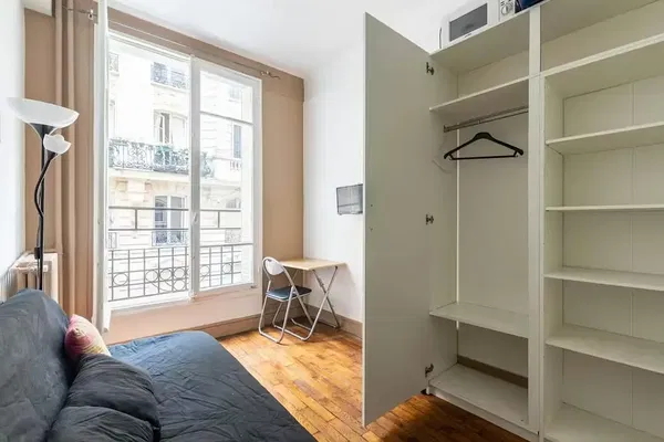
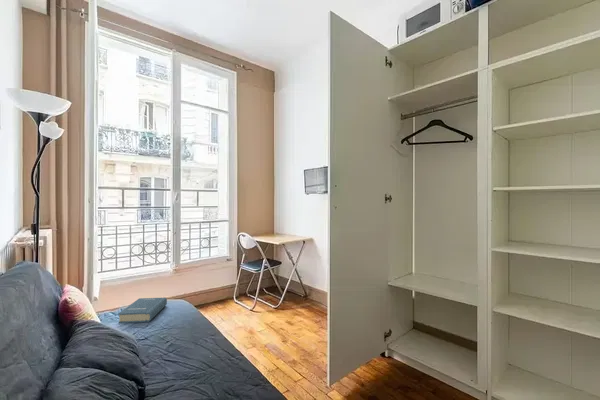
+ hardback book [117,297,168,324]
